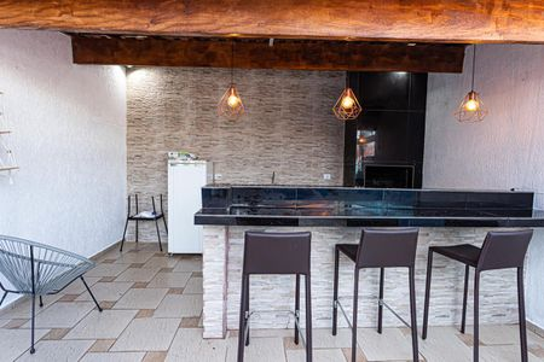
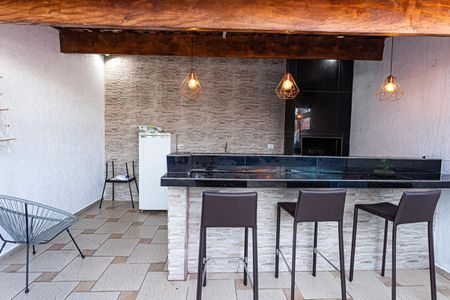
+ terrarium [373,158,395,178]
